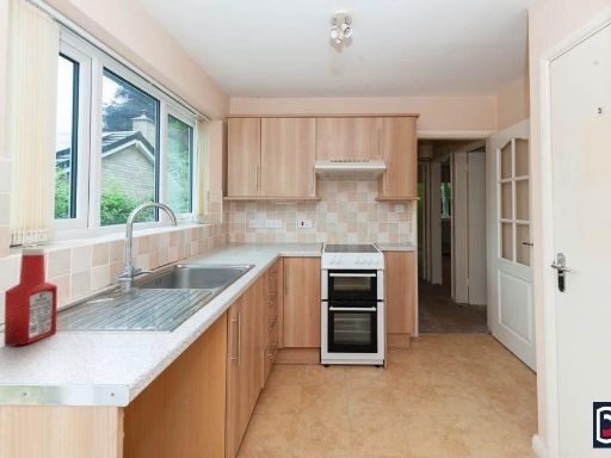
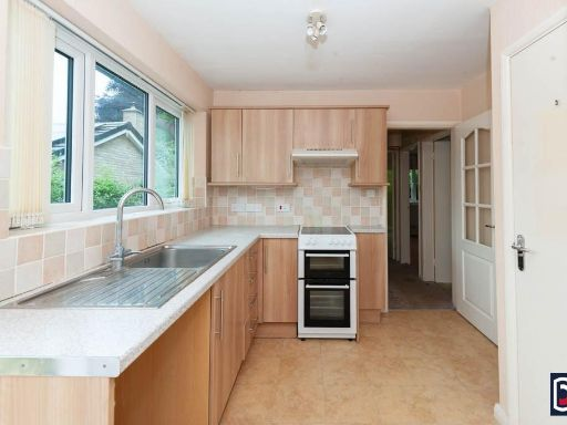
- soap bottle [2,248,58,347]
